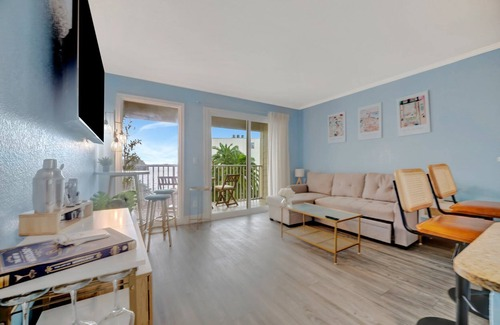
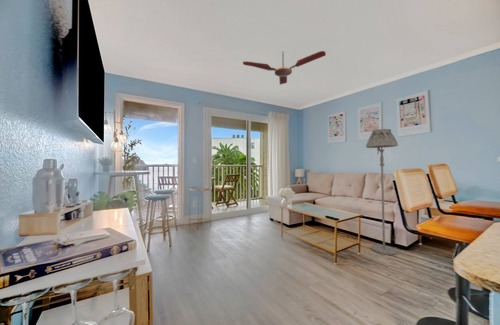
+ floor lamp [365,128,399,256]
+ ceiling fan [242,50,327,86]
